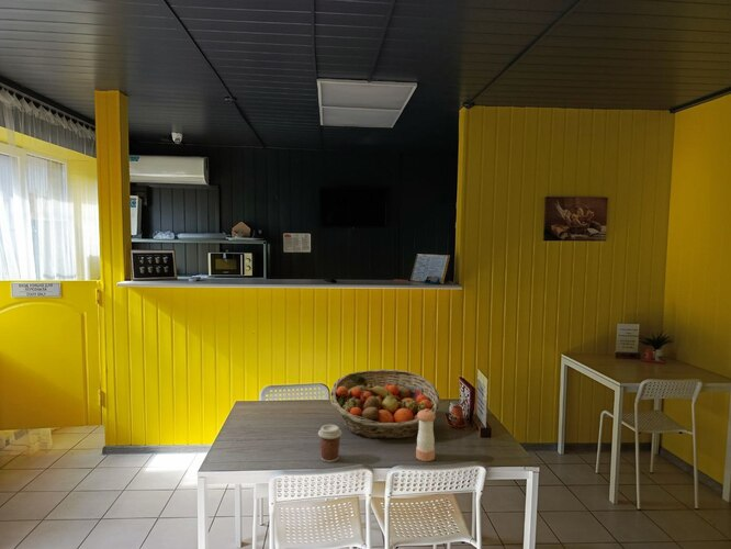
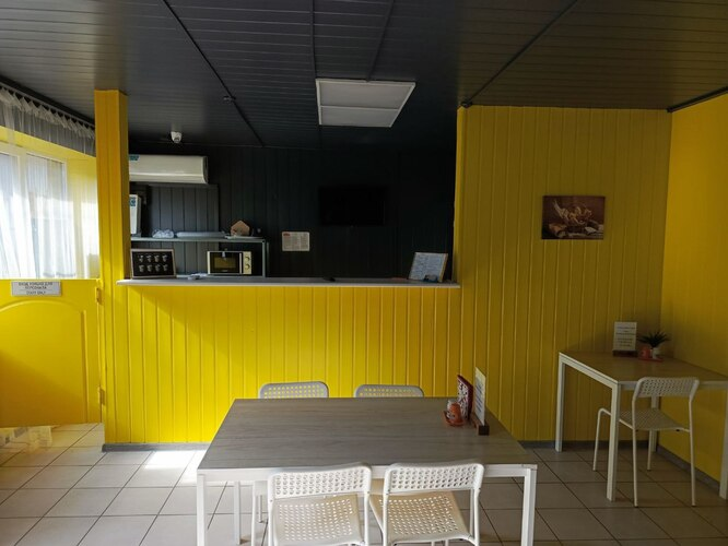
- pepper shaker [415,408,437,462]
- fruit basket [329,369,441,440]
- coffee cup [317,424,342,463]
